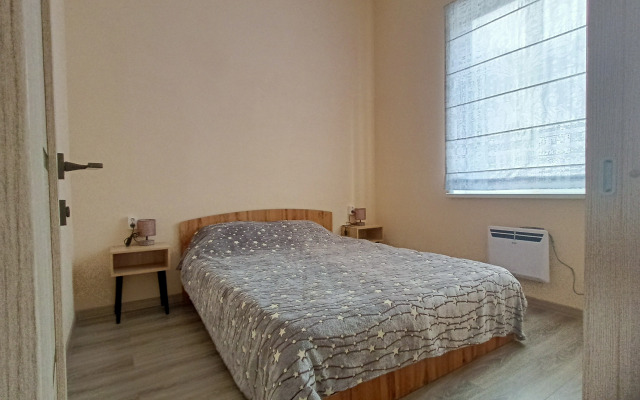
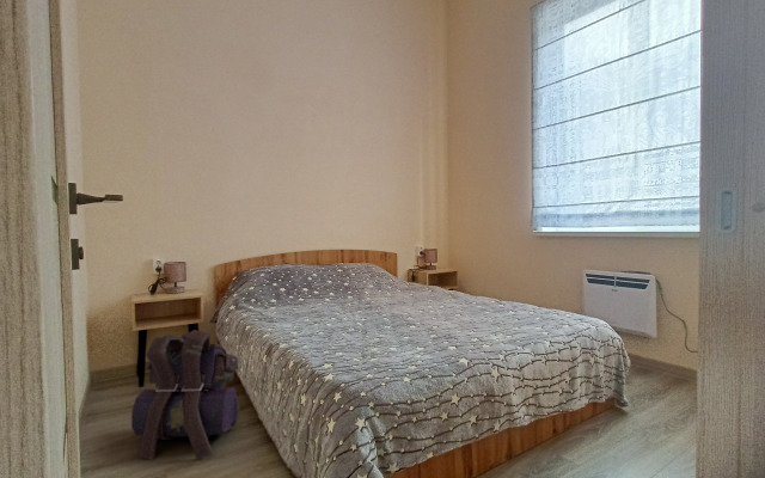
+ backpack [130,329,240,462]
